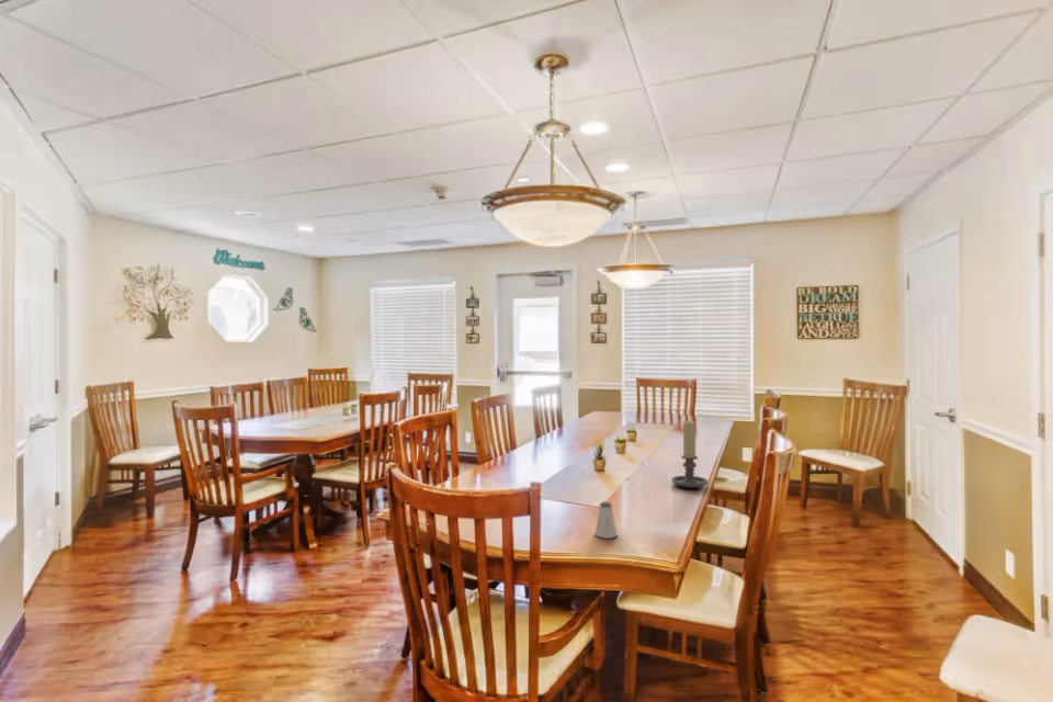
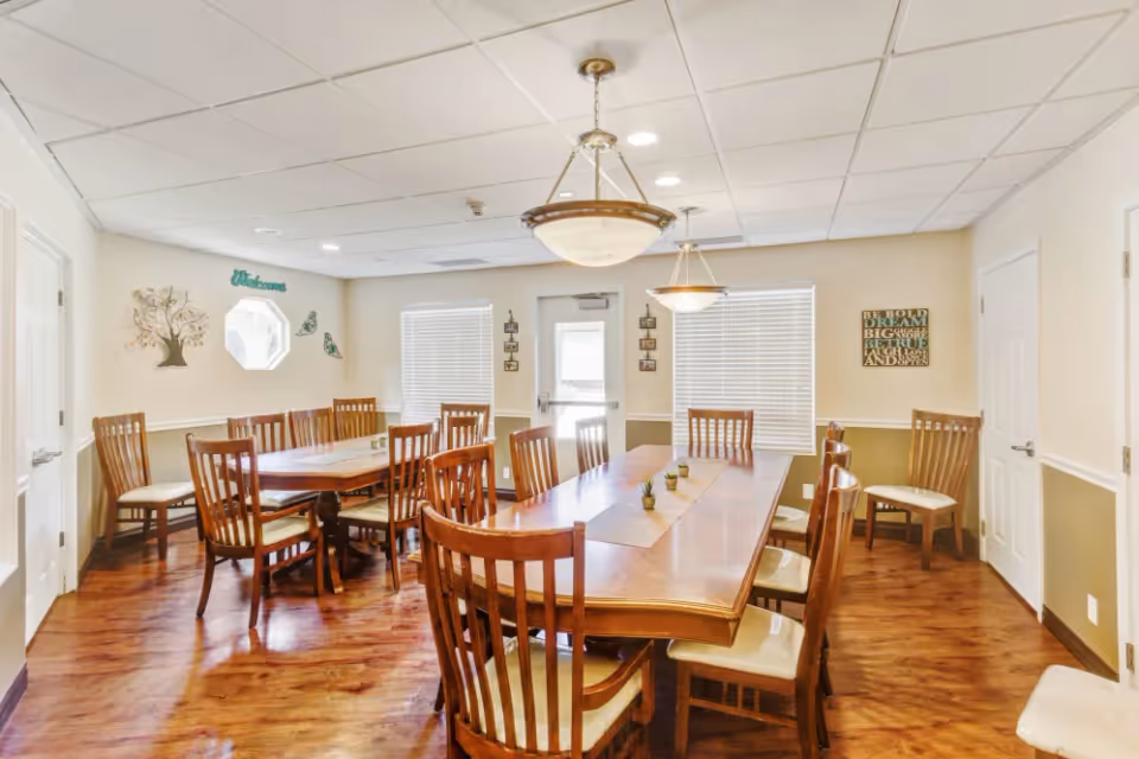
- saltshaker [593,500,619,540]
- candle holder [670,419,709,489]
